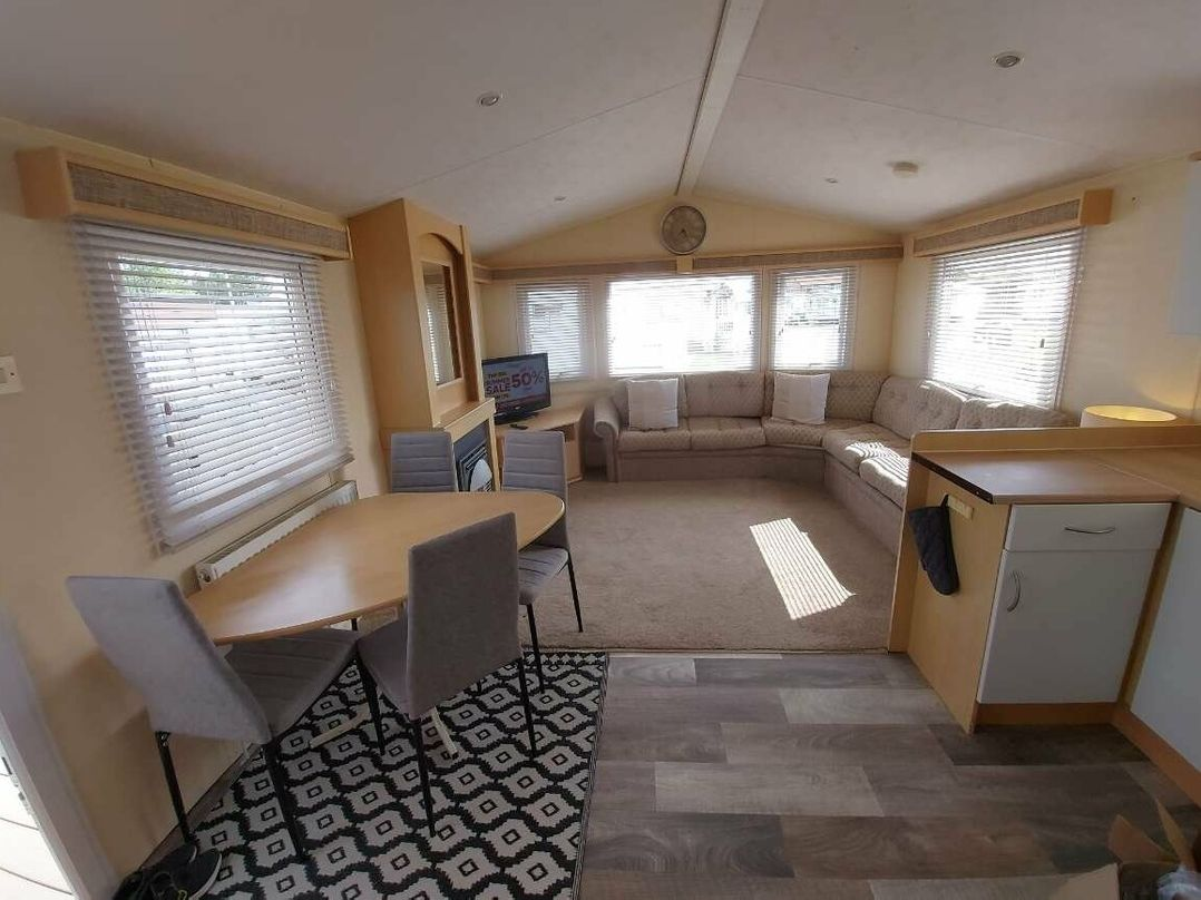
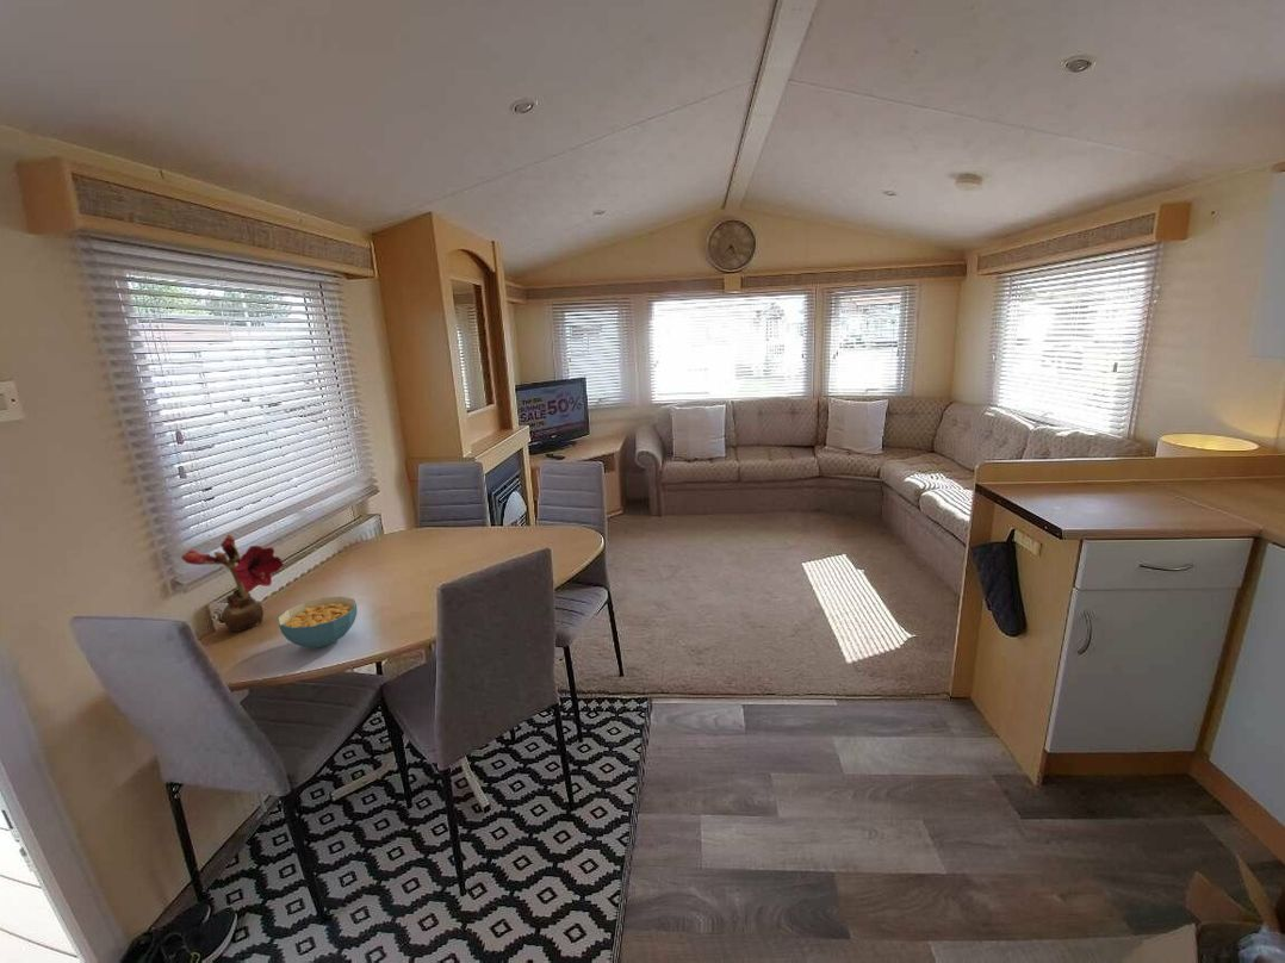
+ flower [180,533,286,633]
+ cereal bowl [277,596,358,650]
